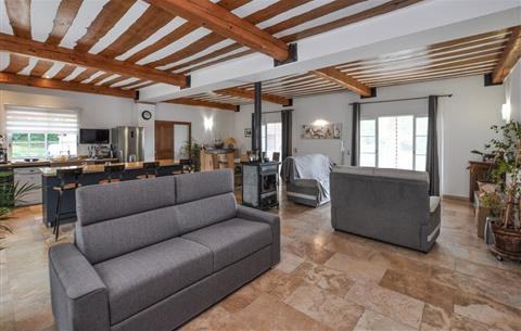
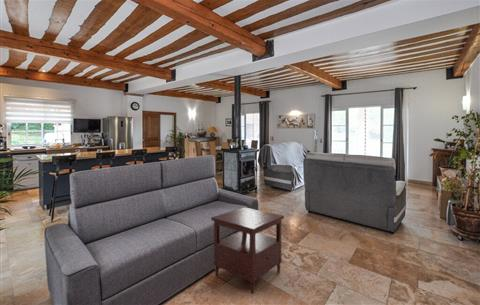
+ side table [210,206,285,295]
